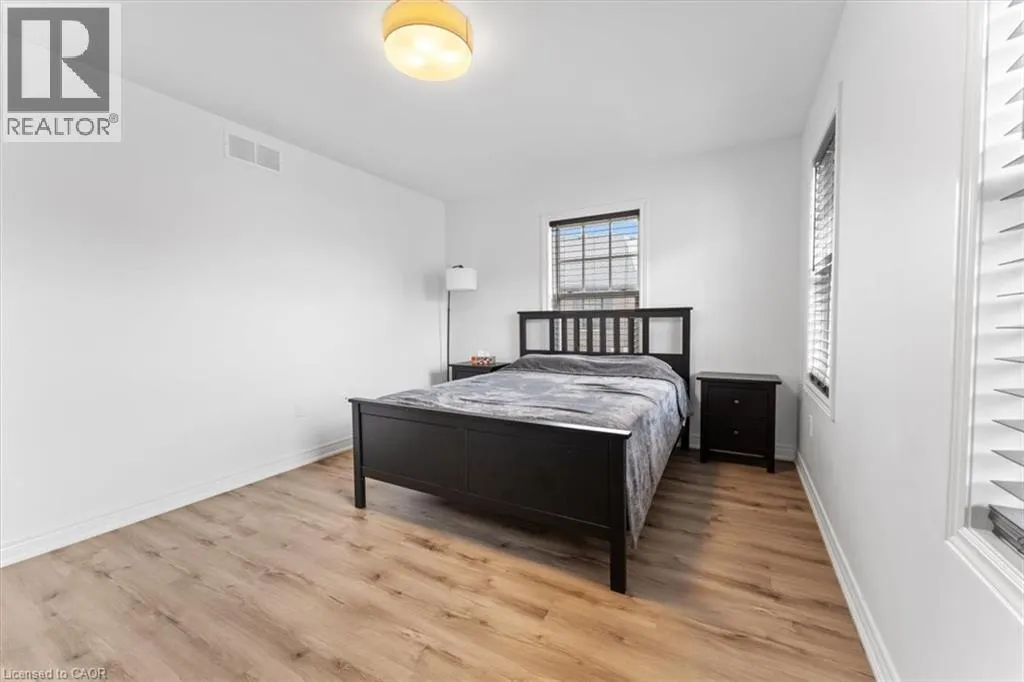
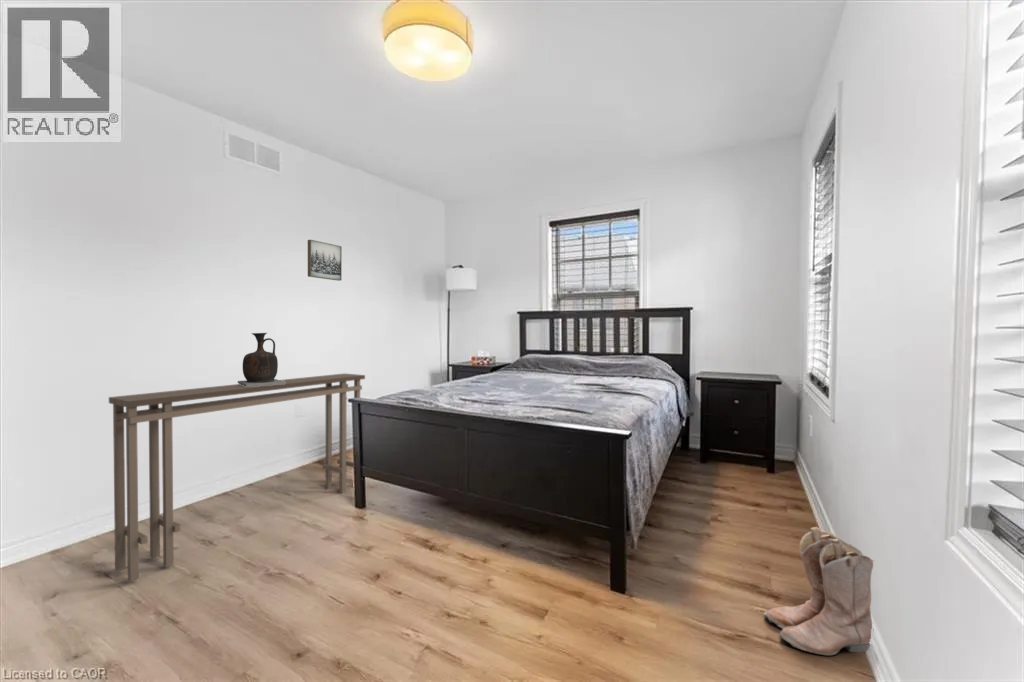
+ console table [108,372,366,583]
+ wall art [307,239,343,282]
+ vase [237,332,285,386]
+ boots [763,525,874,656]
